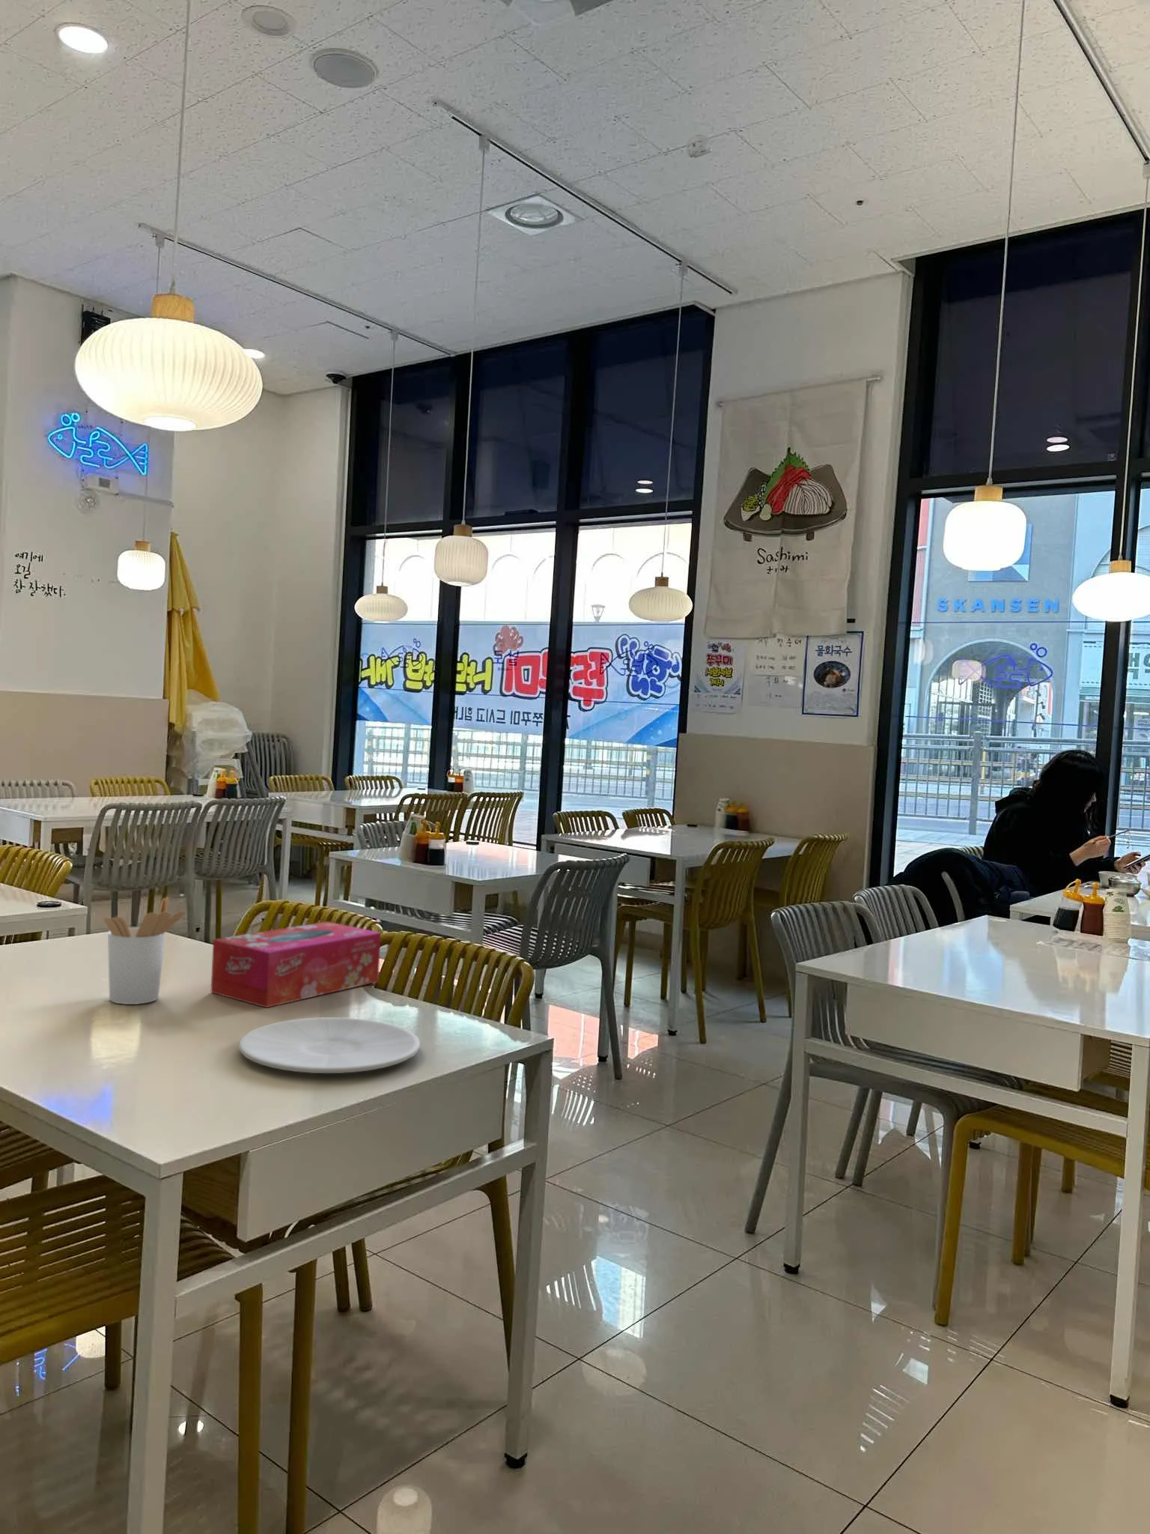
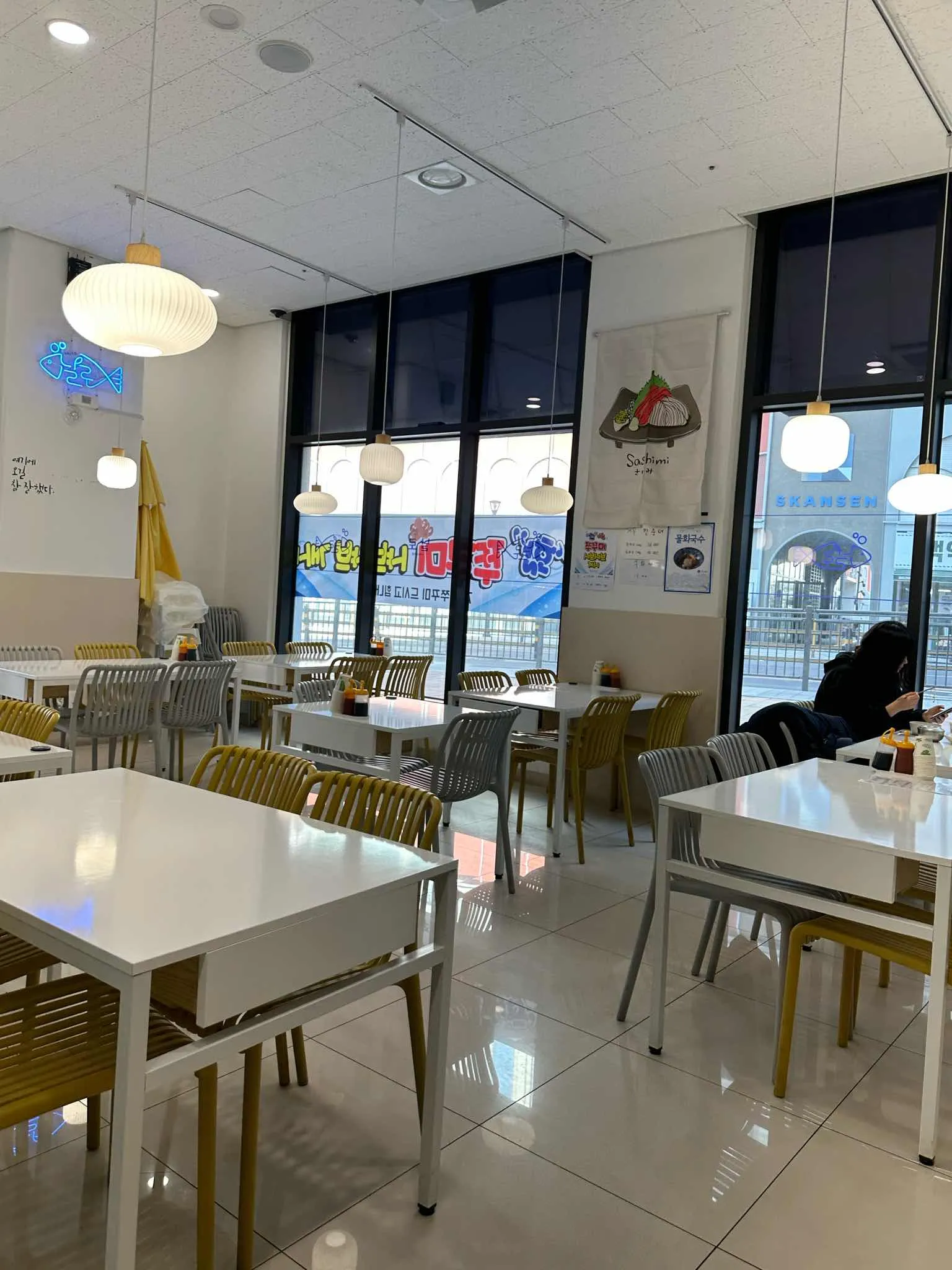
- plate [238,1016,420,1074]
- utensil holder [104,896,186,1005]
- smoke detector [686,134,713,158]
- tissue box [210,920,382,1009]
